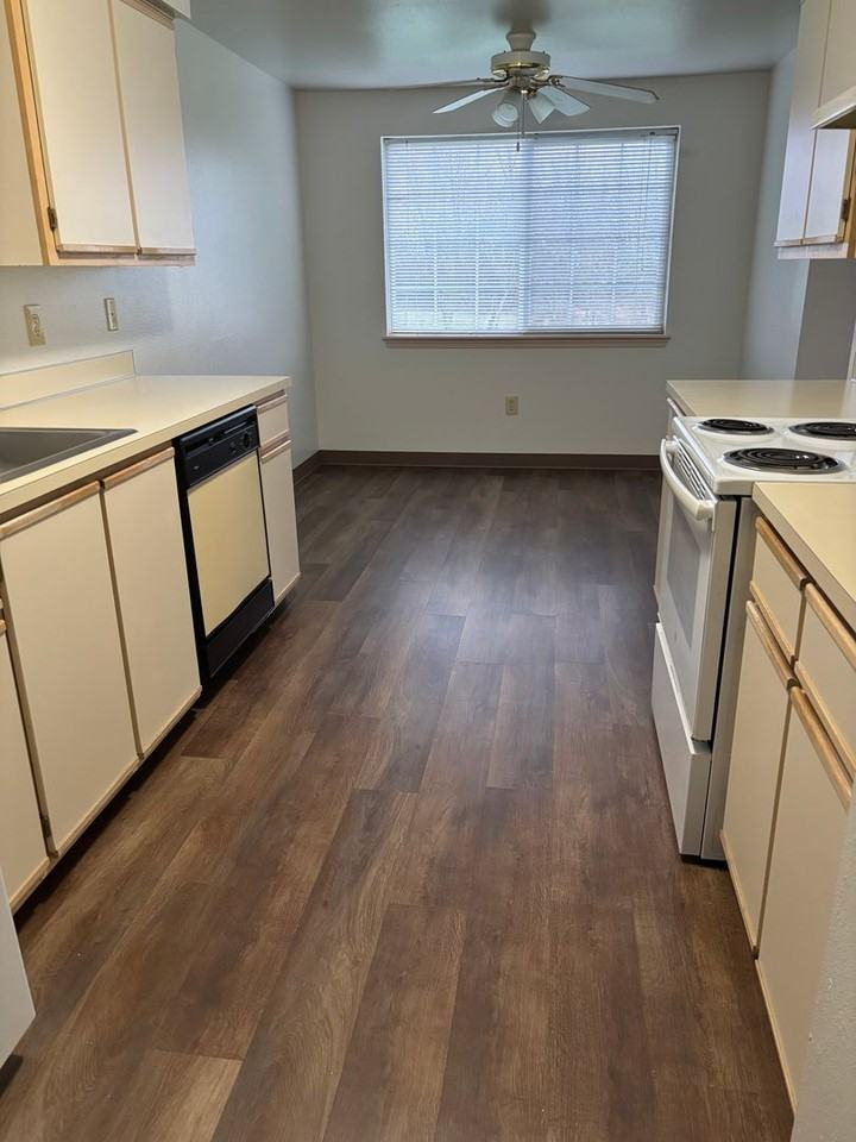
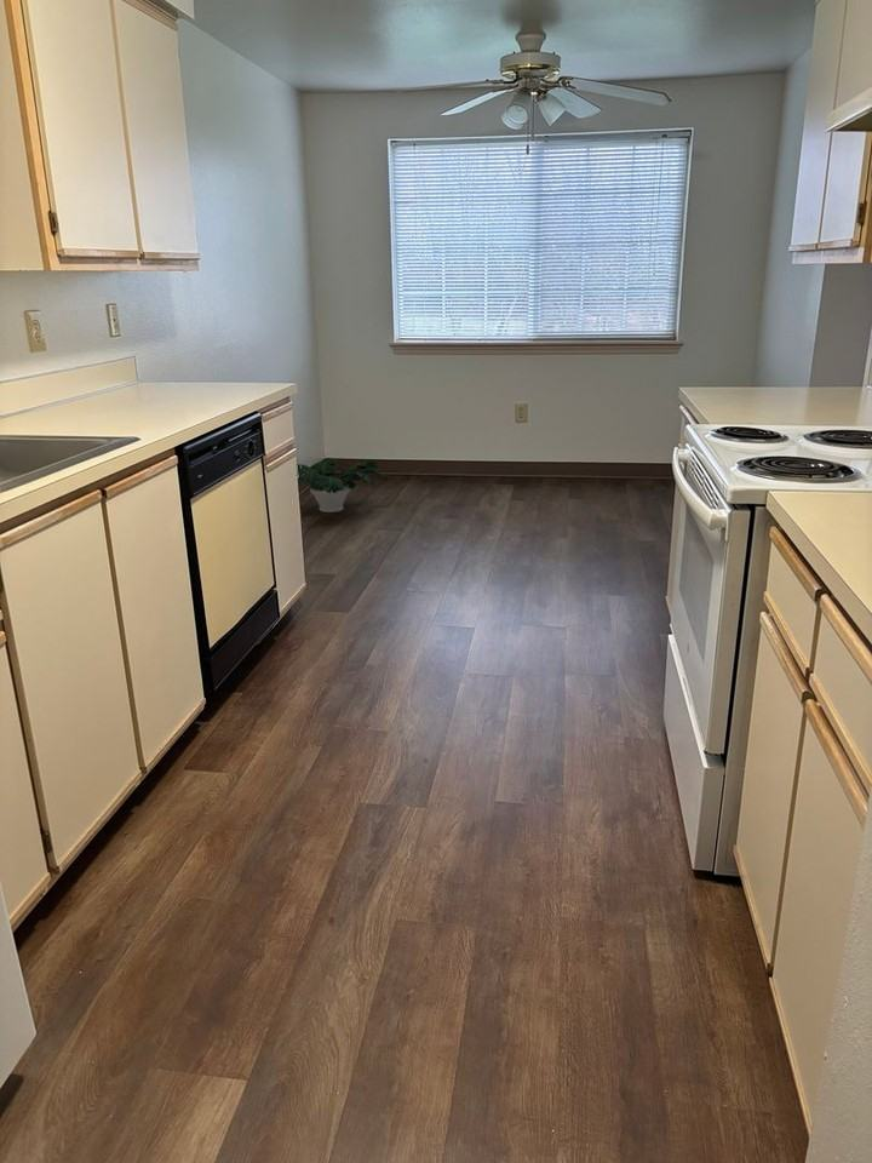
+ potted plant [297,457,389,514]
